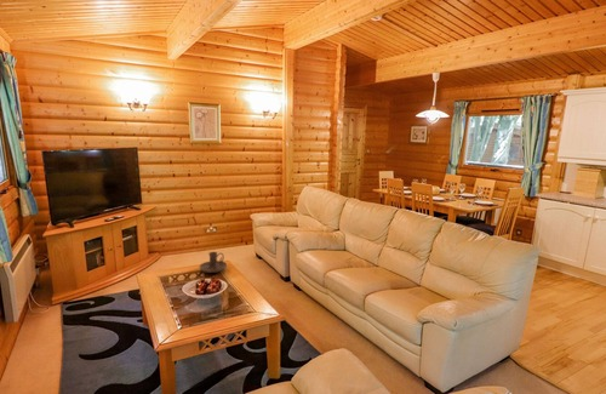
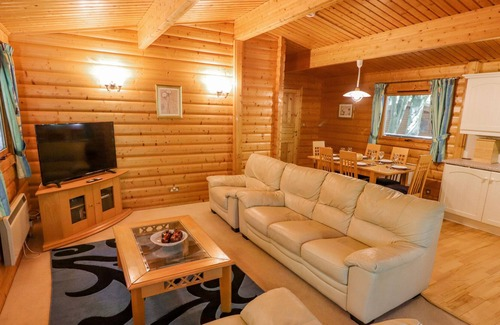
- candle holder [199,251,228,274]
